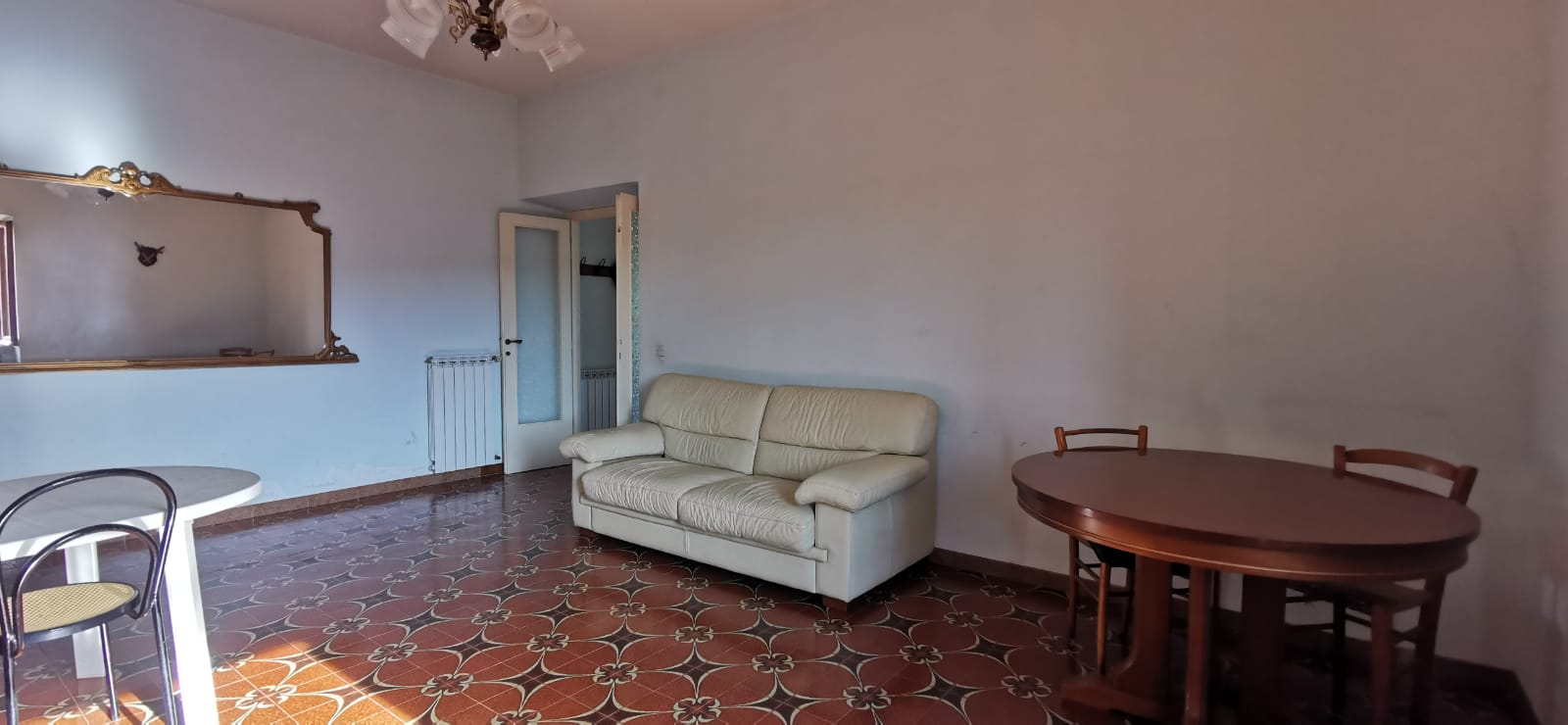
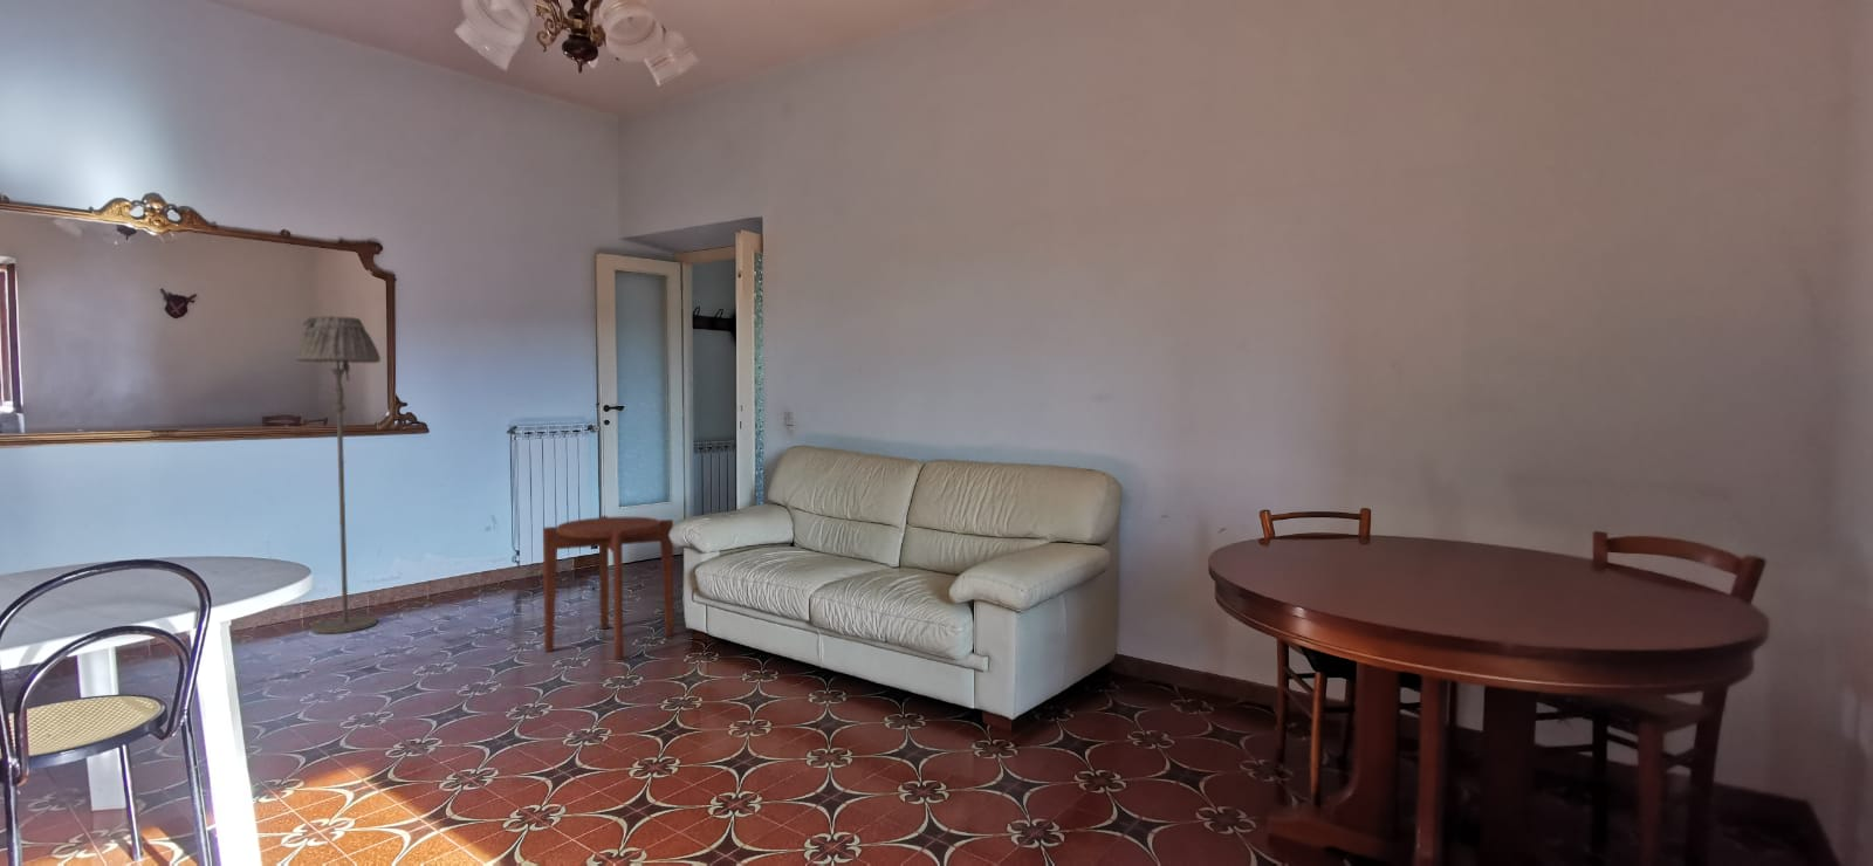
+ side table [542,515,675,662]
+ floor lamp [294,315,381,635]
